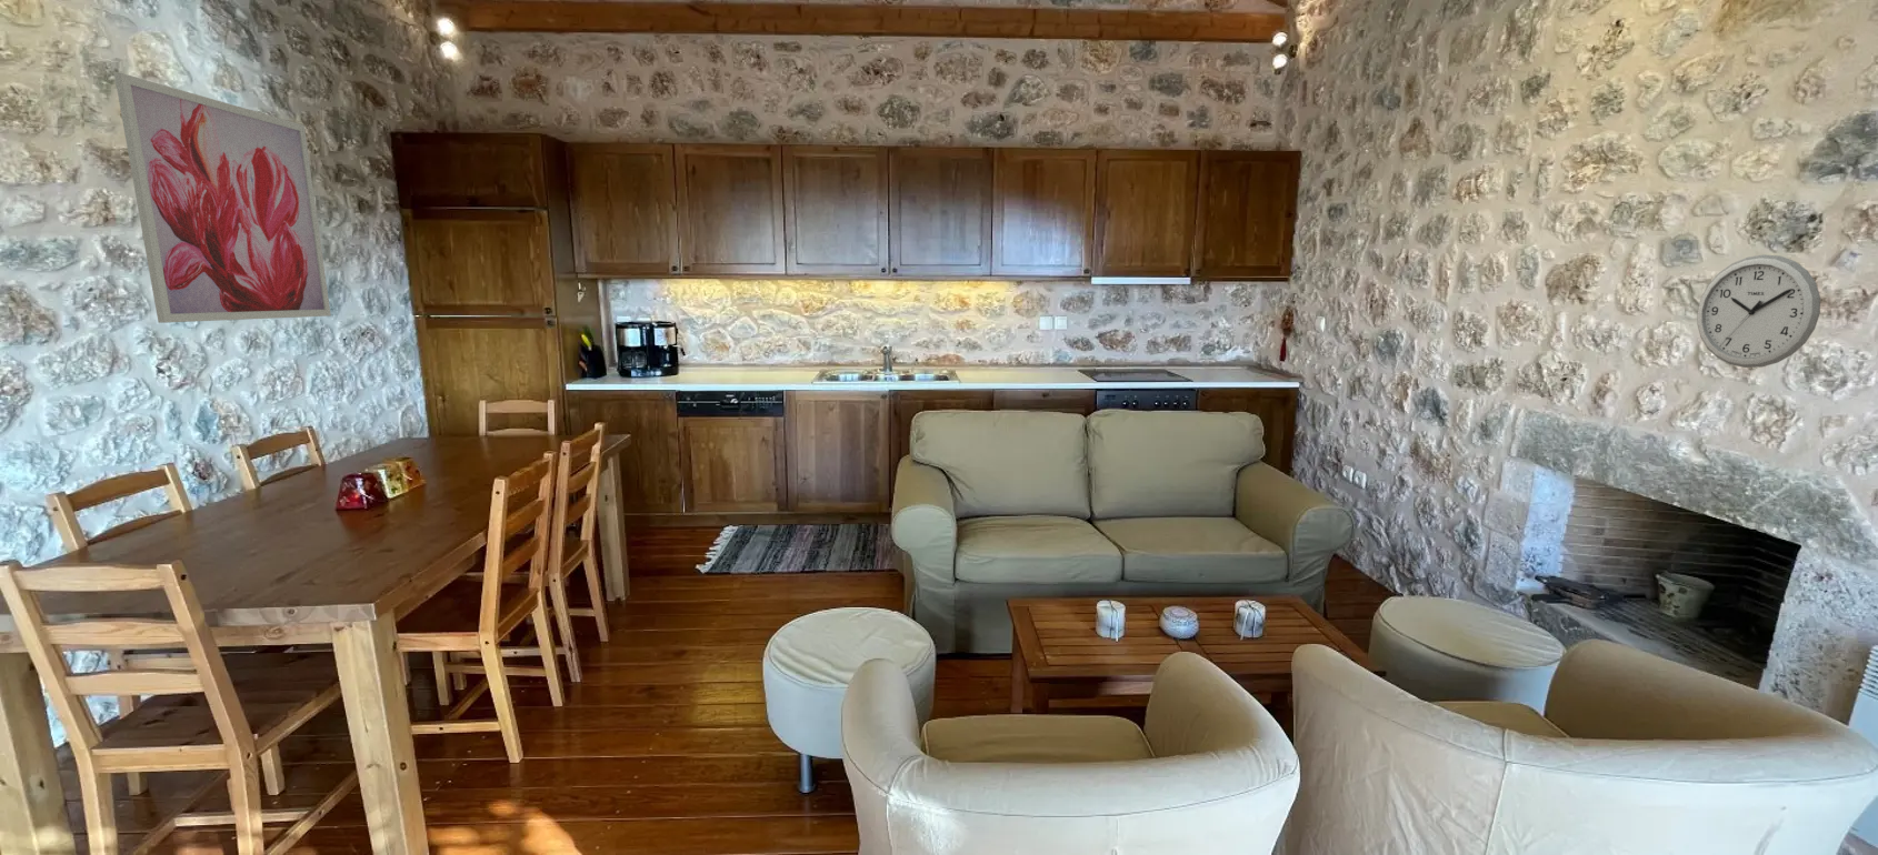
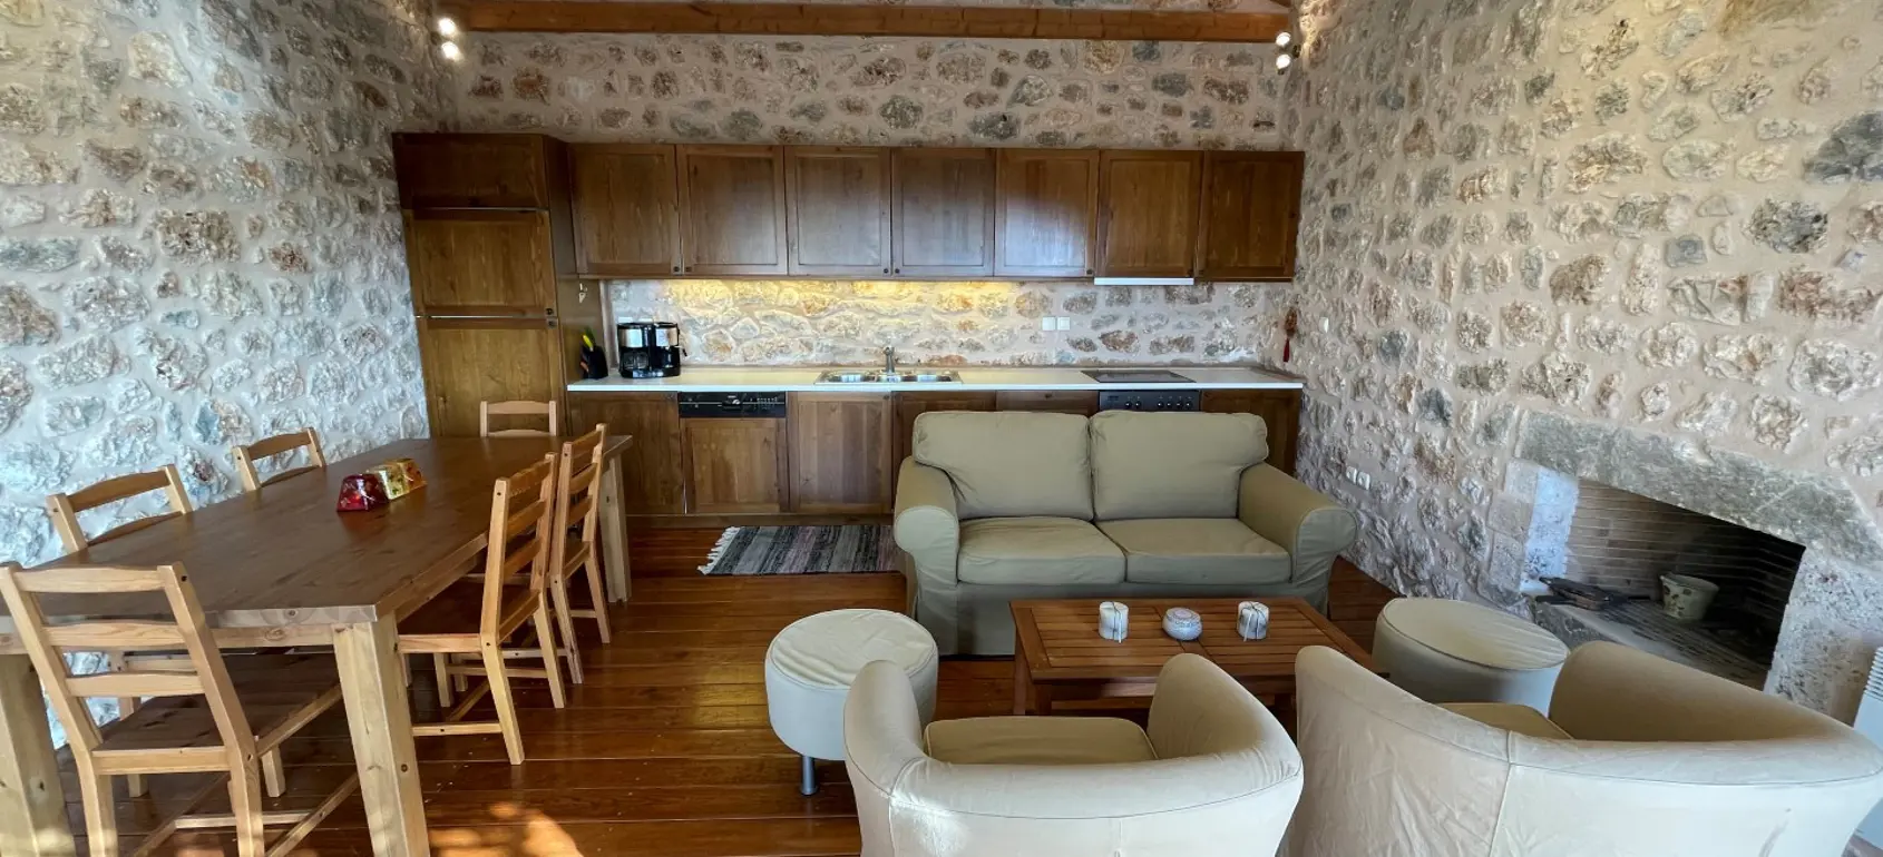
- wall art [114,72,332,325]
- wall clock [1696,253,1822,369]
